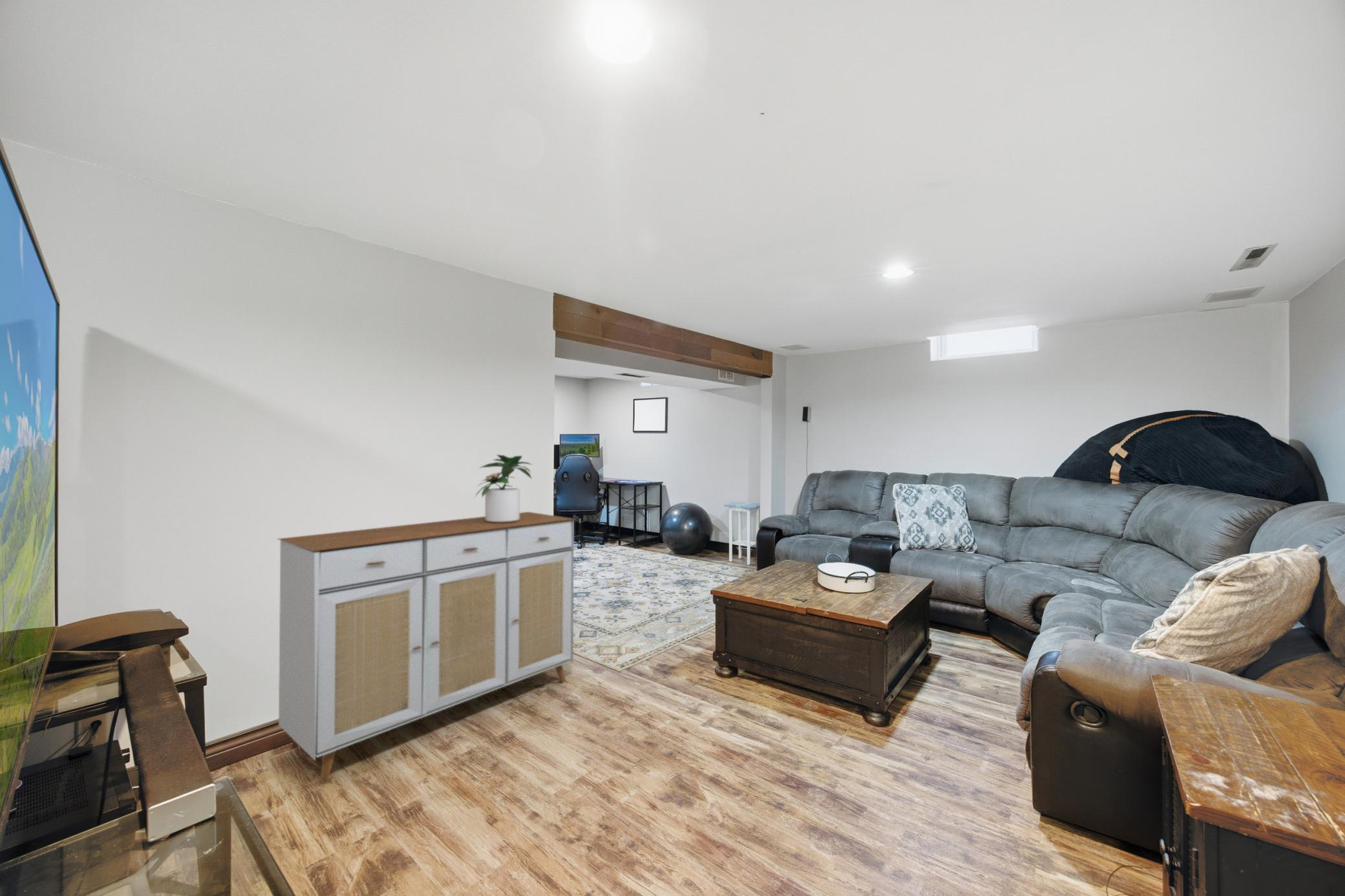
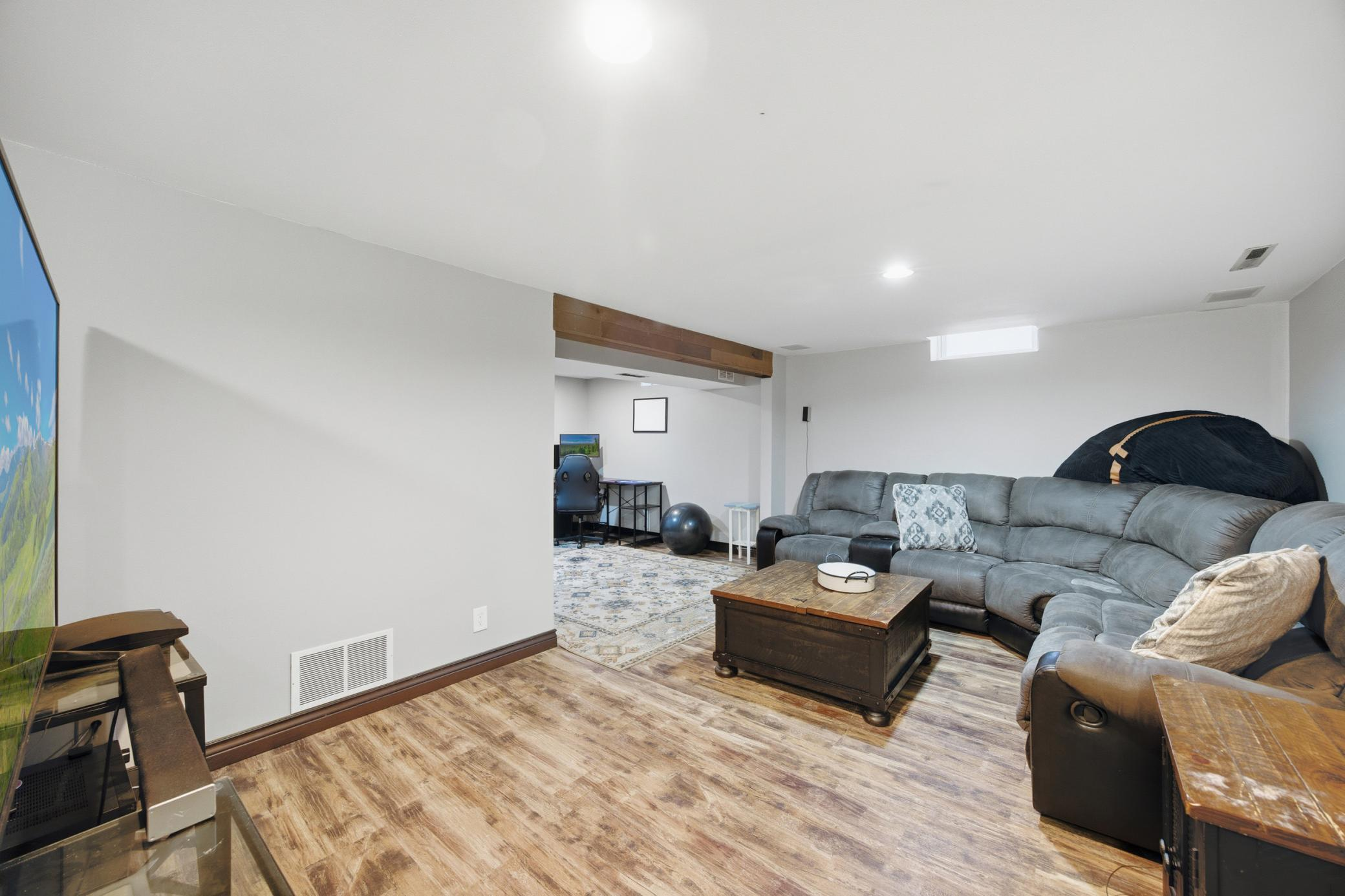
- sideboard [275,511,575,783]
- potted plant [474,454,533,522]
